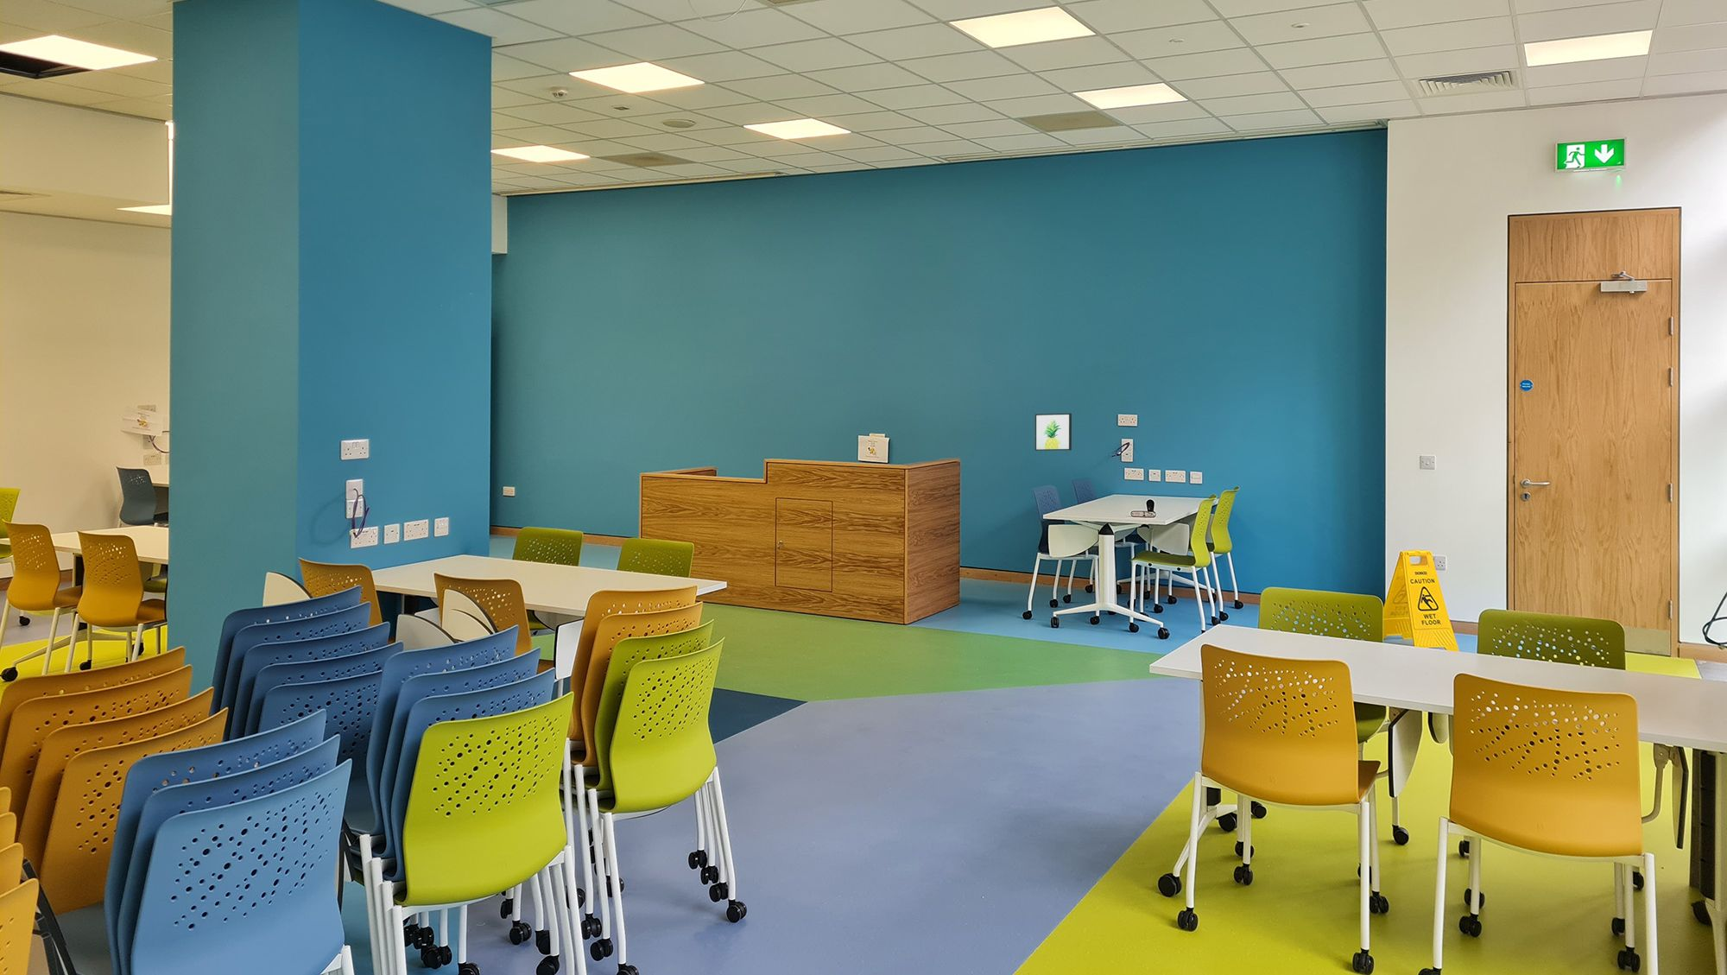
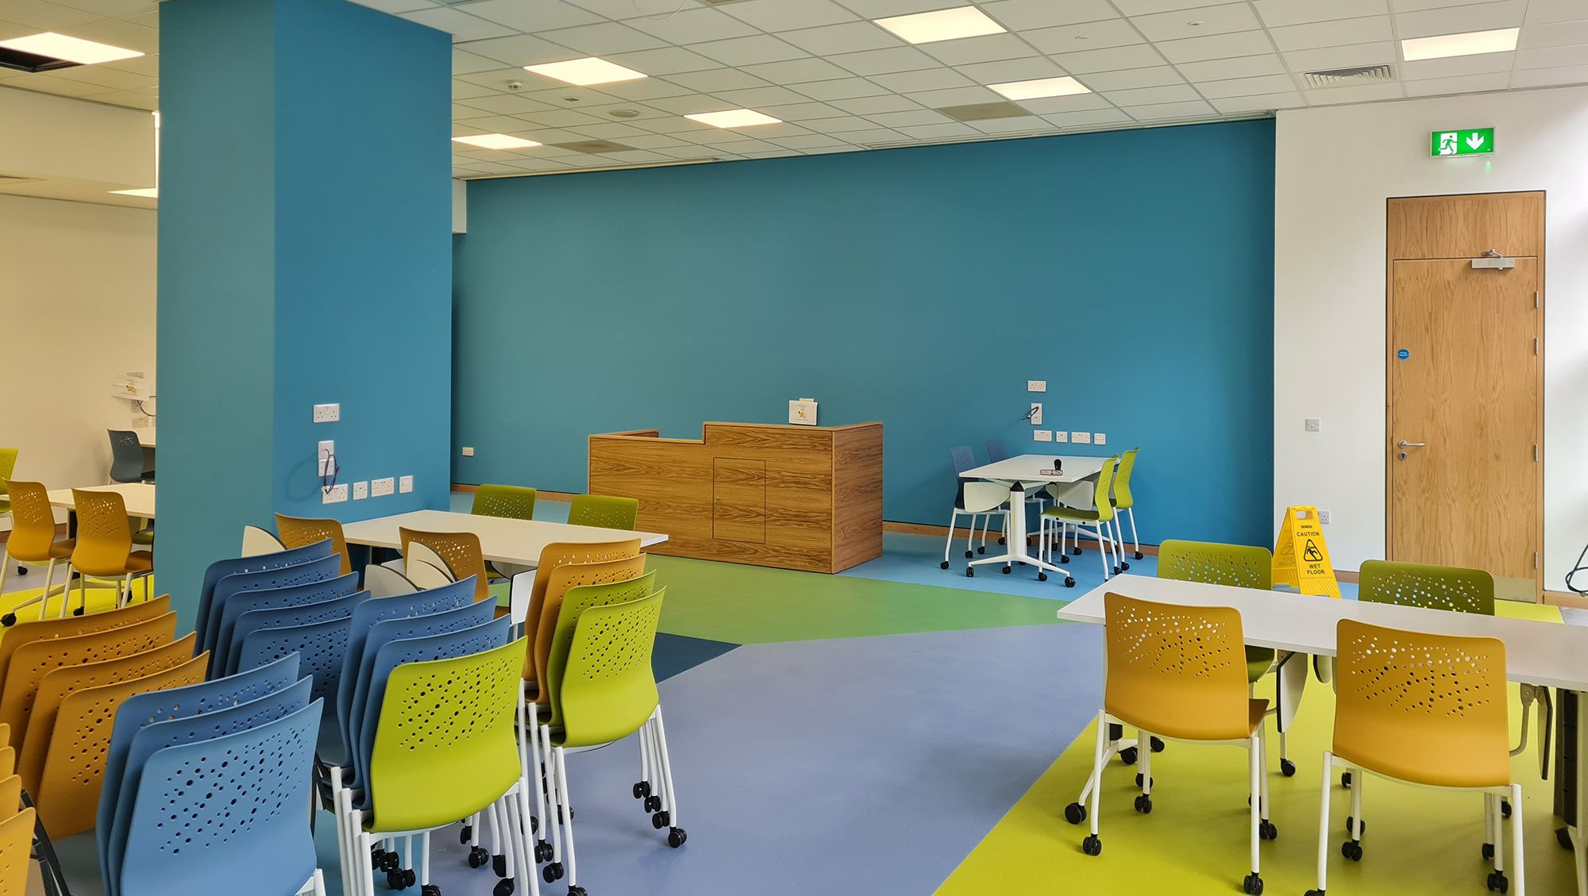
- wall art [1034,413,1072,452]
